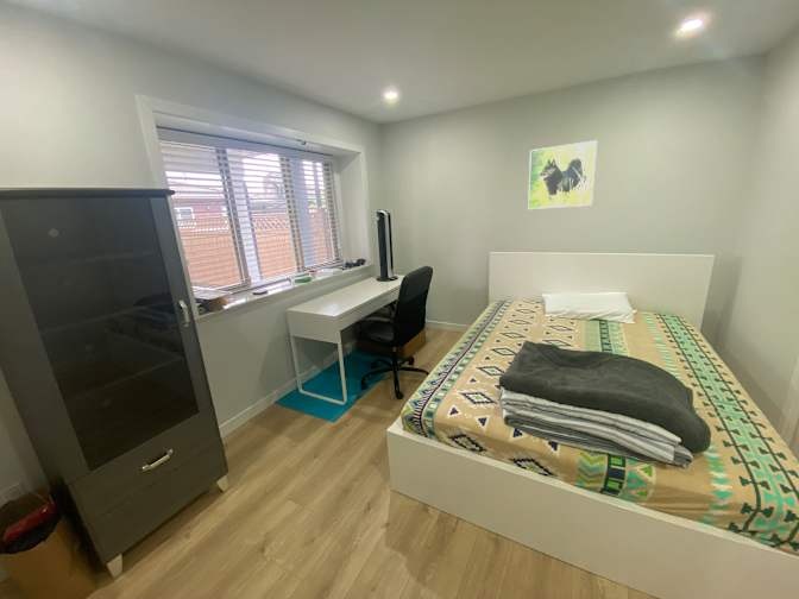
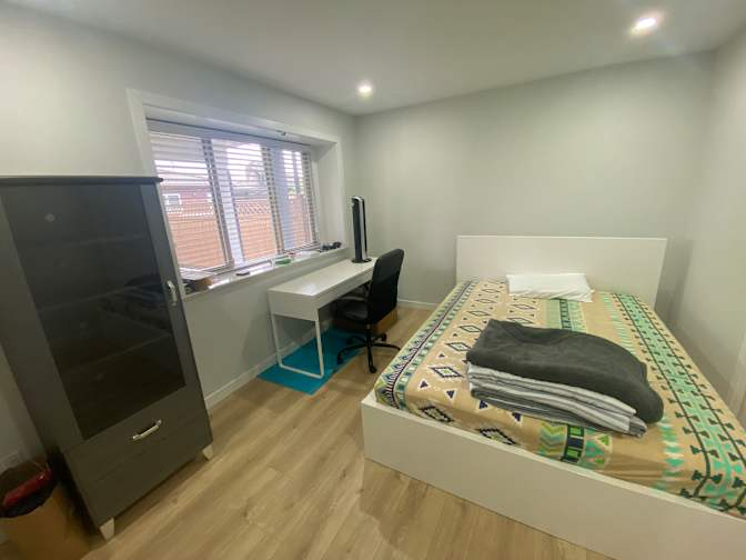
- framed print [527,139,598,210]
